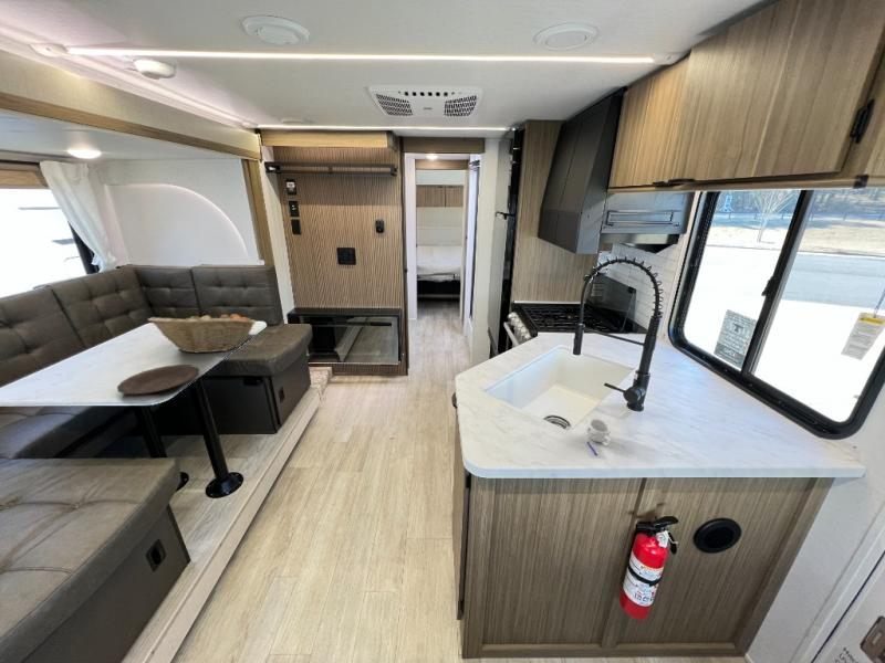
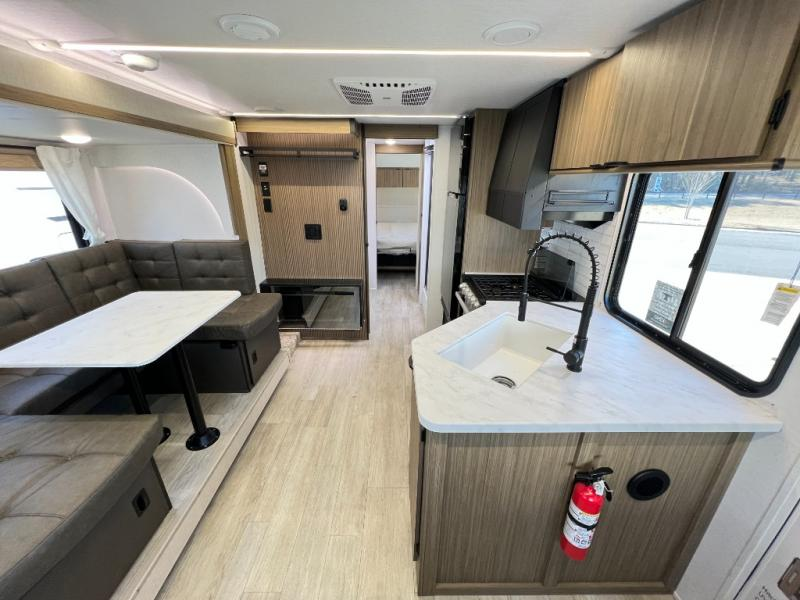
- fruit basket [146,309,257,355]
- plate [116,364,200,396]
- mug [585,418,612,456]
